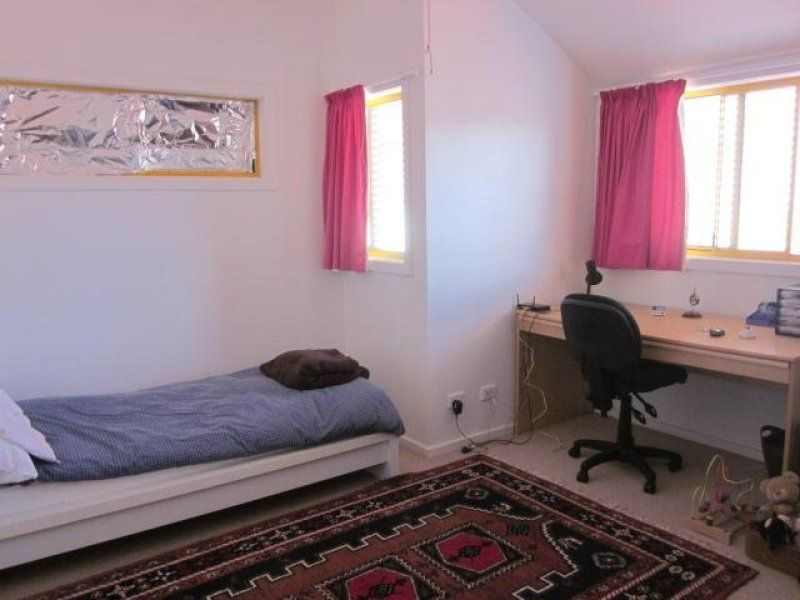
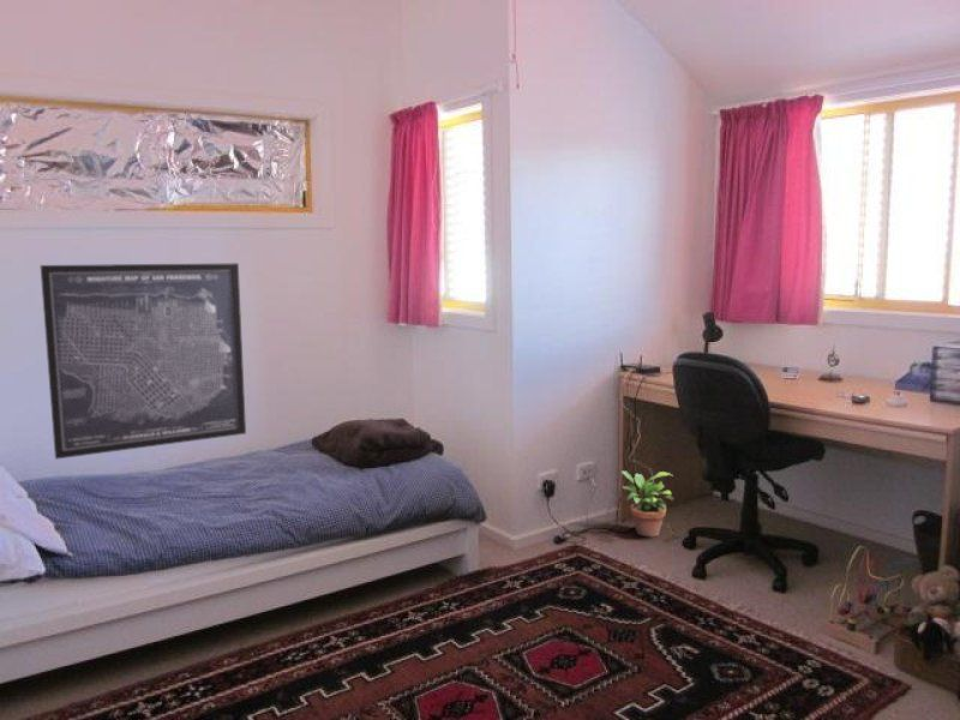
+ potted plant [620,469,674,538]
+ wall art [40,262,247,461]
